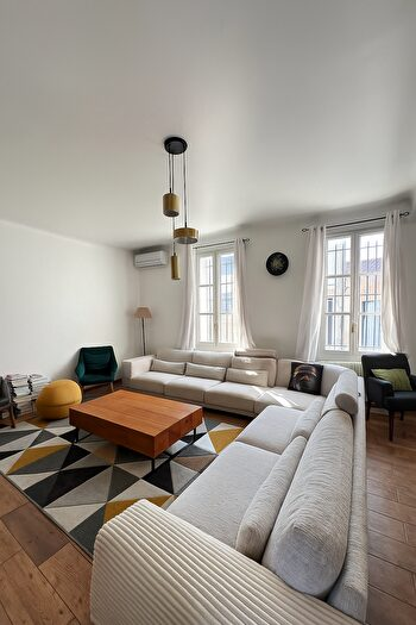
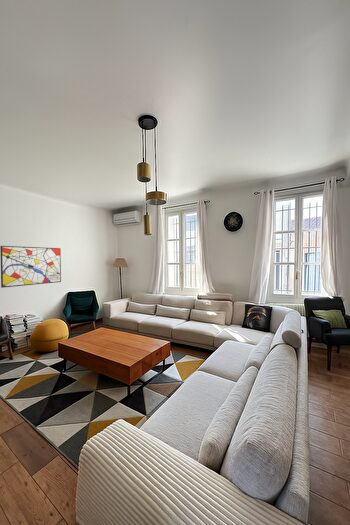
+ wall art [0,245,62,289]
